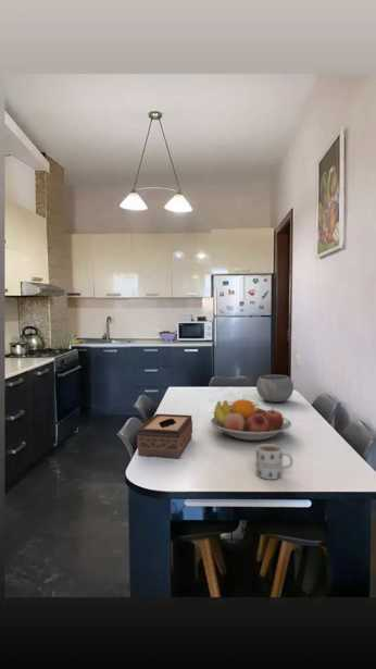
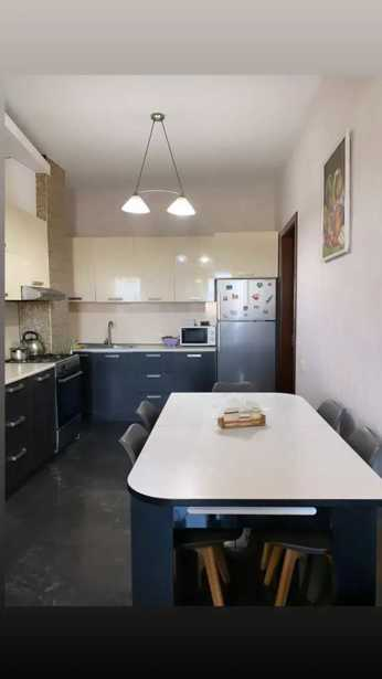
- tissue box [136,413,193,459]
- bowl [255,374,294,404]
- fruit bowl [210,398,292,442]
- mug [255,443,294,481]
